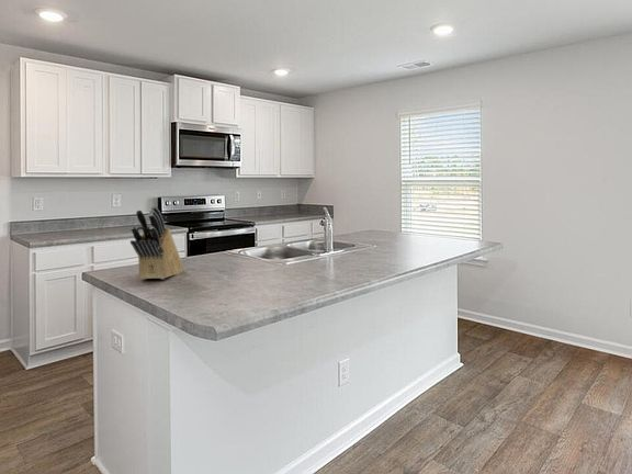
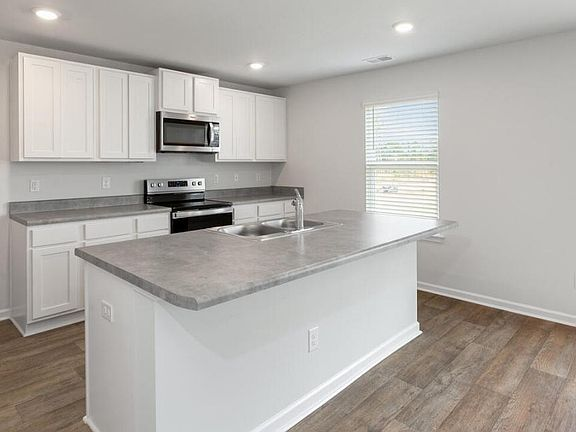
- knife block [129,205,184,281]
